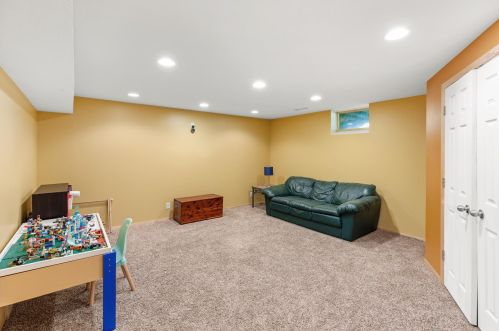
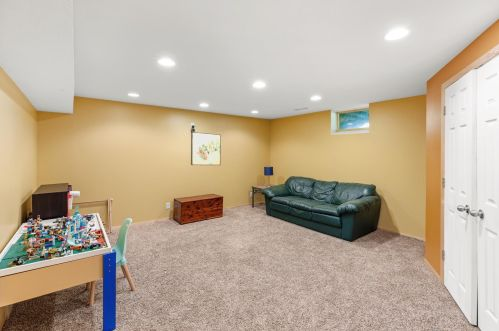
+ wall art [190,131,222,166]
